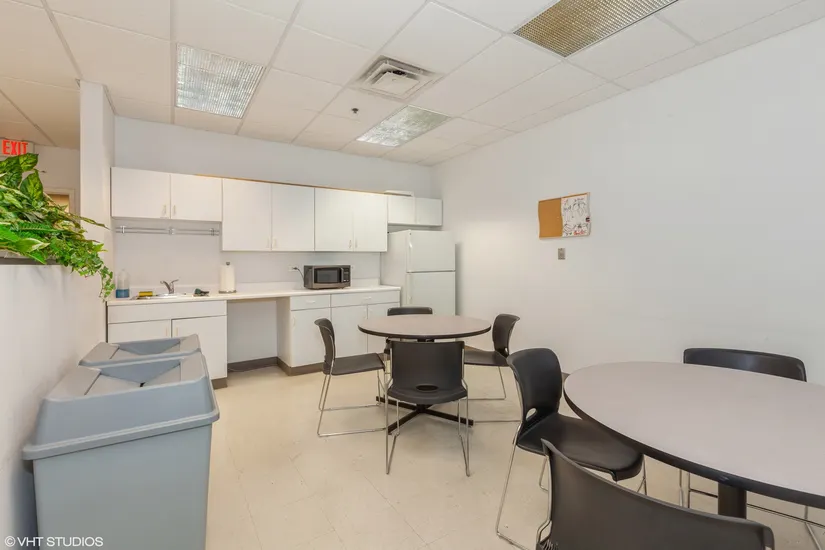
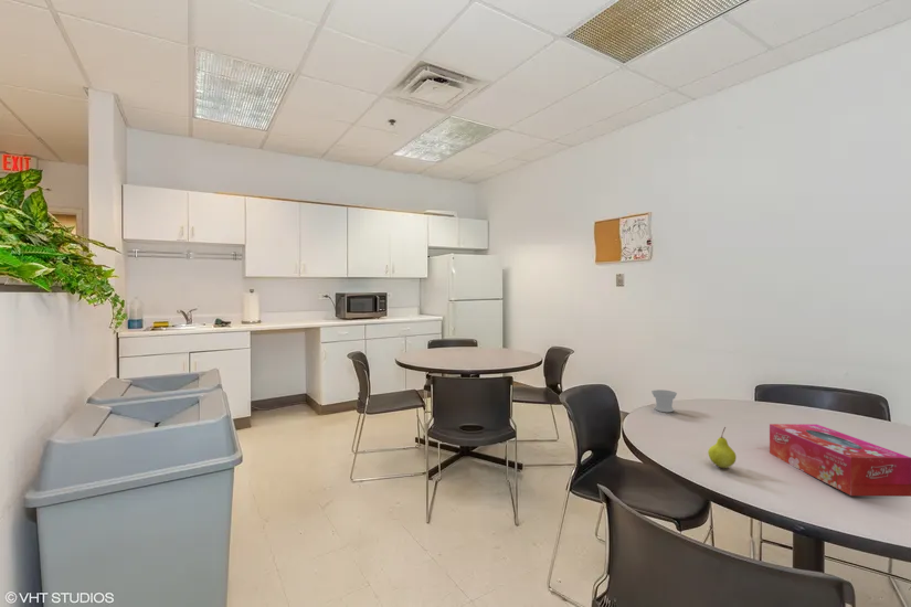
+ cup [650,388,678,413]
+ tissue box [769,423,911,498]
+ fruit [707,426,738,469]
